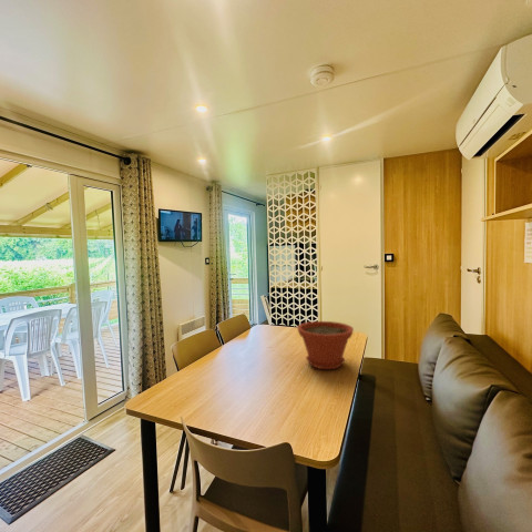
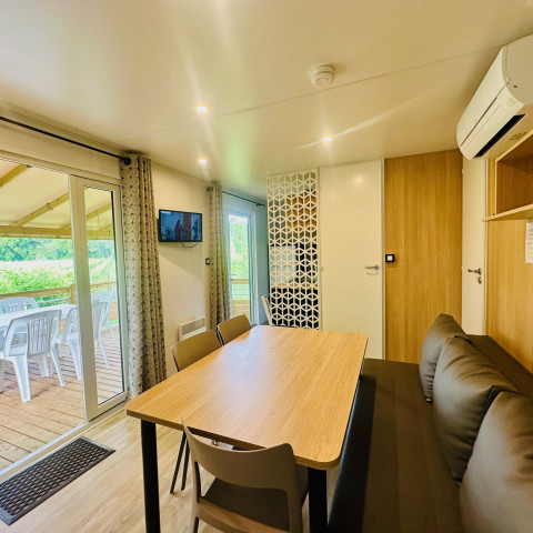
- plant pot [296,320,355,370]
